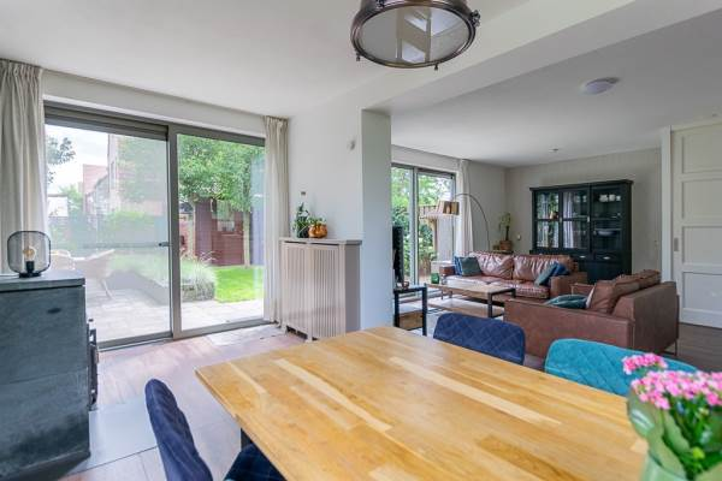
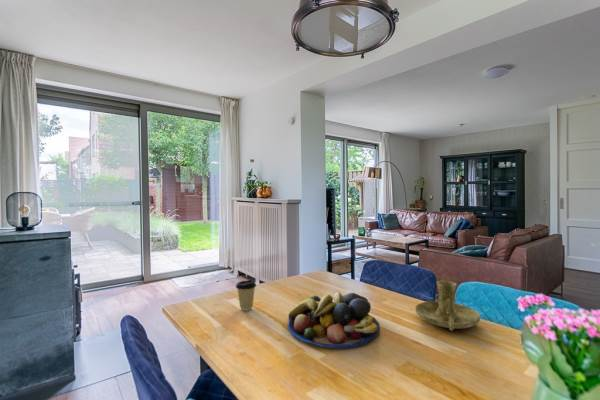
+ candle holder [414,280,481,332]
+ coffee cup [235,279,257,312]
+ fruit bowl [287,291,381,349]
